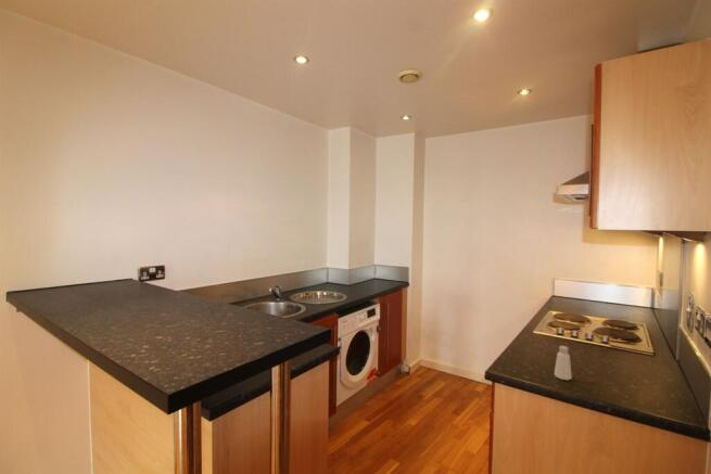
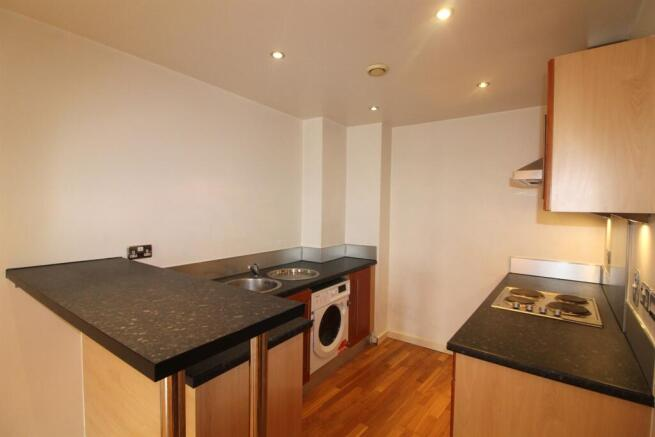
- pepper shaker [554,345,573,381]
